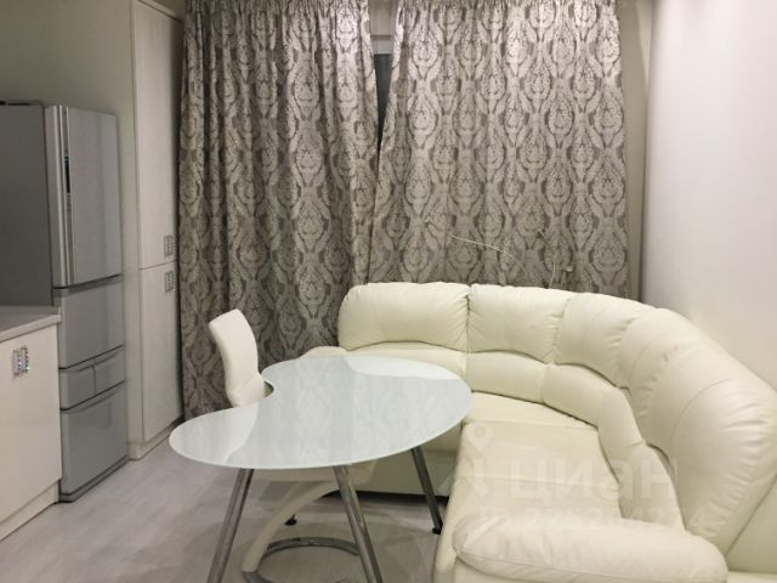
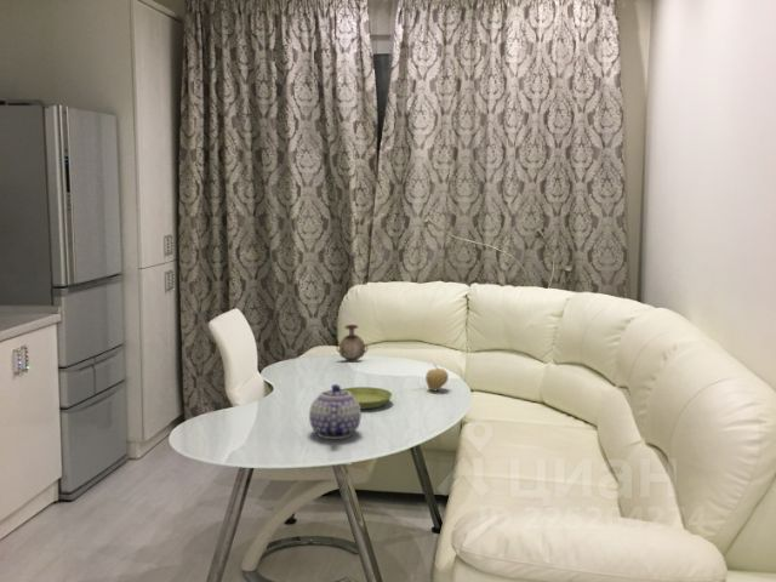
+ saucer [341,386,393,410]
+ vase [336,324,369,364]
+ teapot [308,383,363,440]
+ fruit [424,363,450,392]
